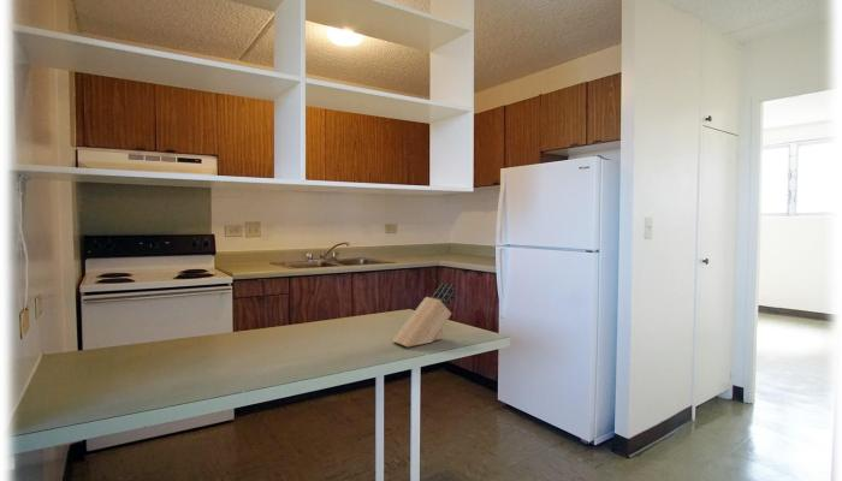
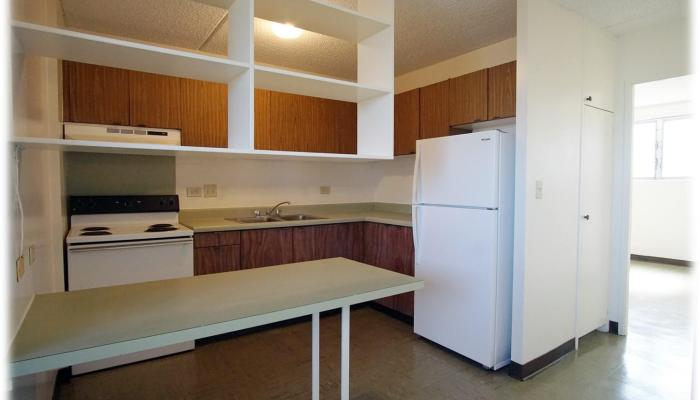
- knife block [391,283,456,349]
